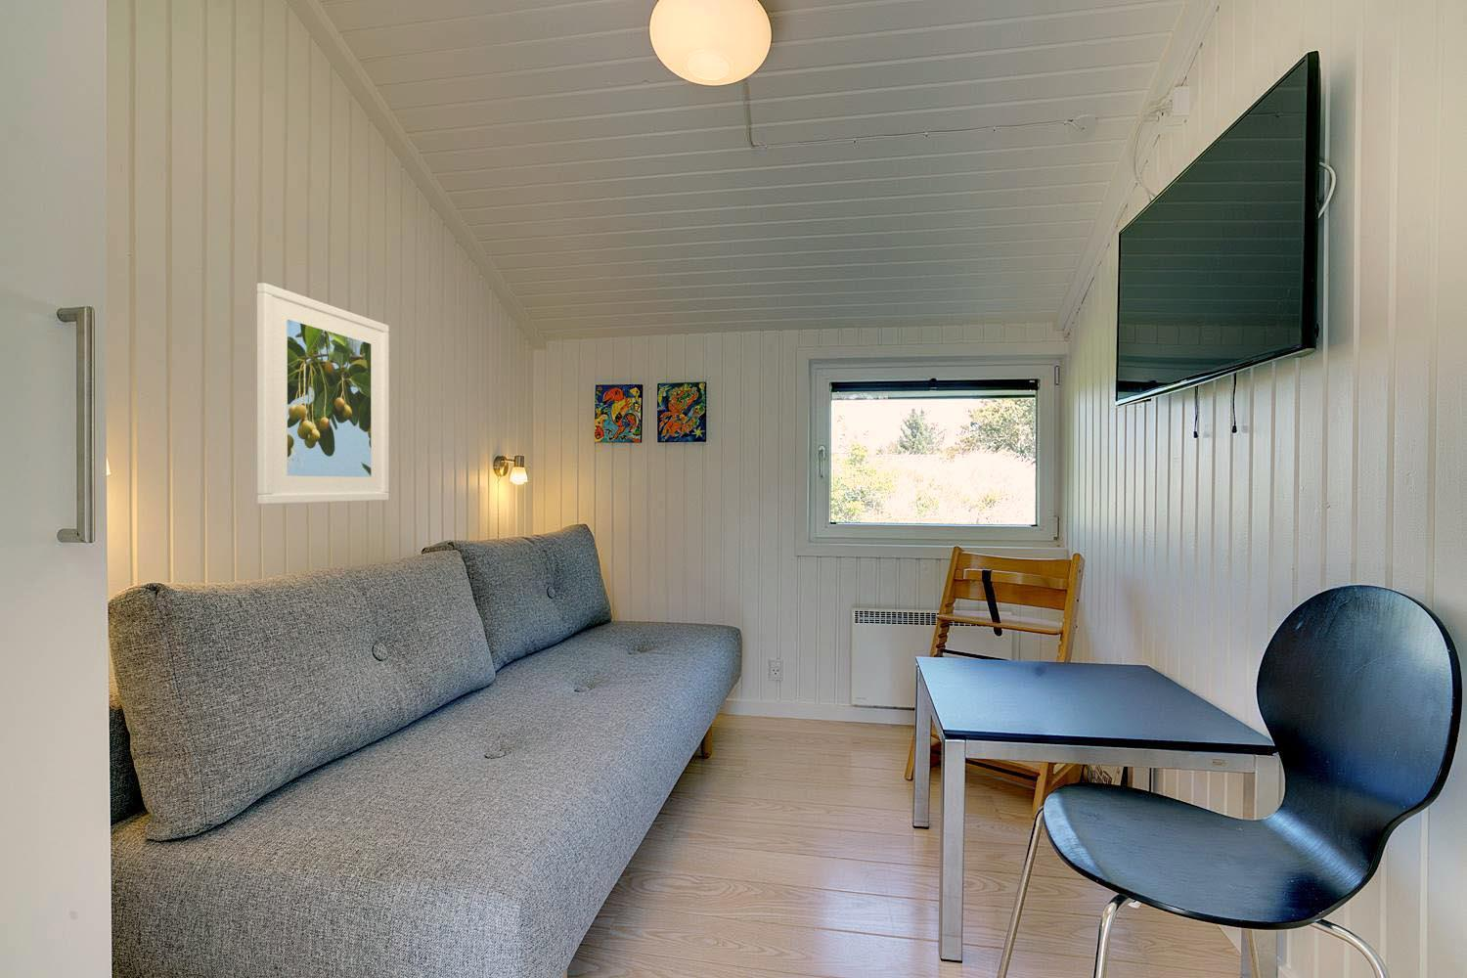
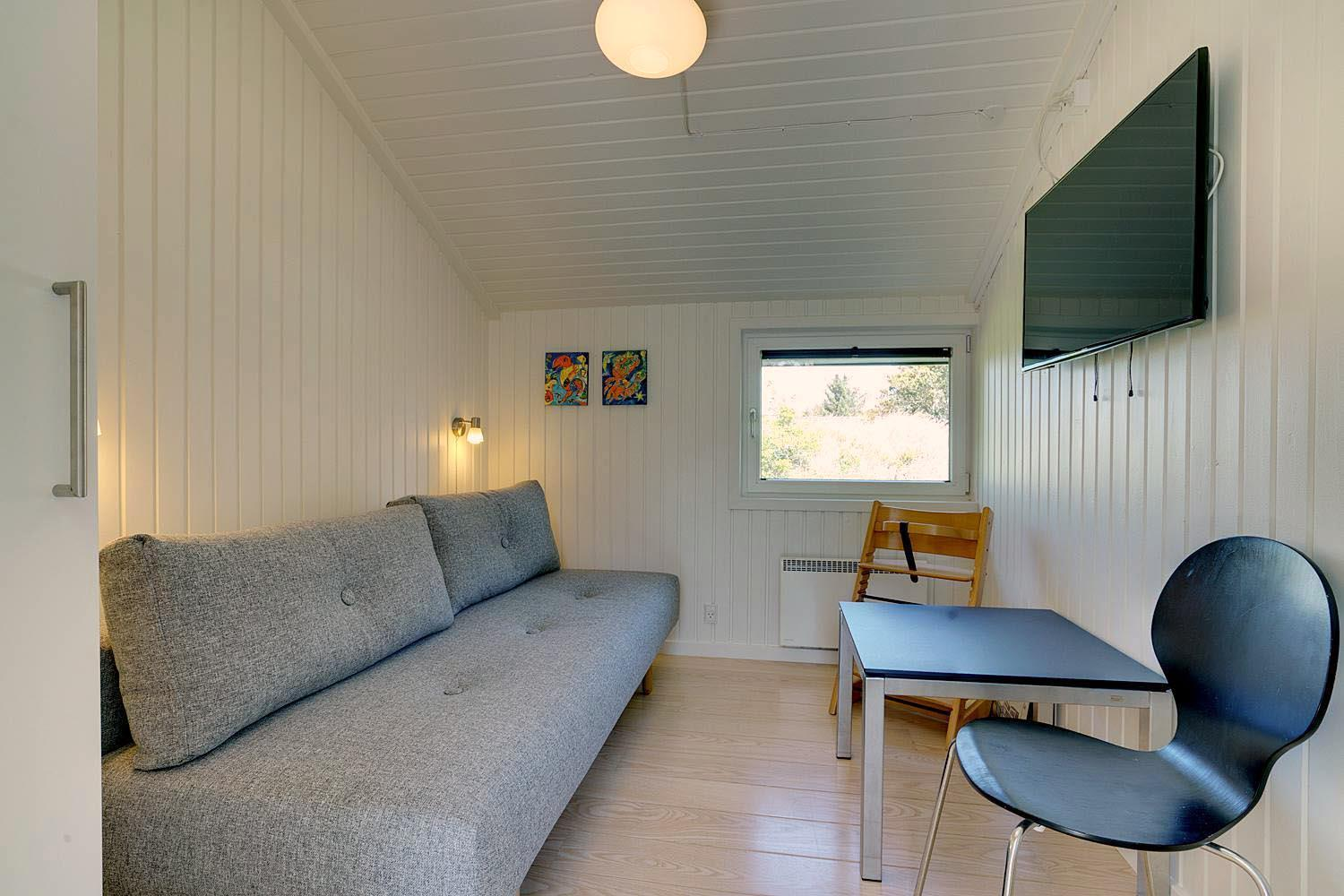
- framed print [257,283,391,505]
